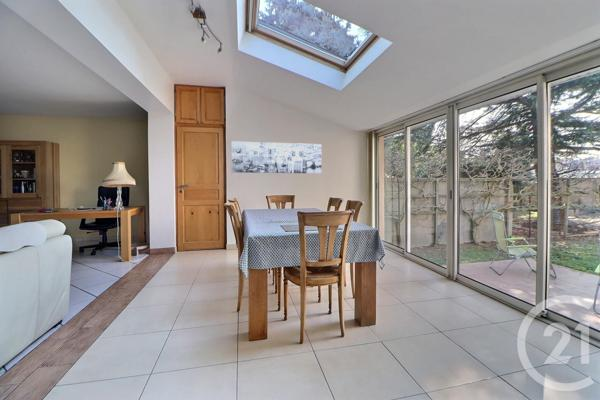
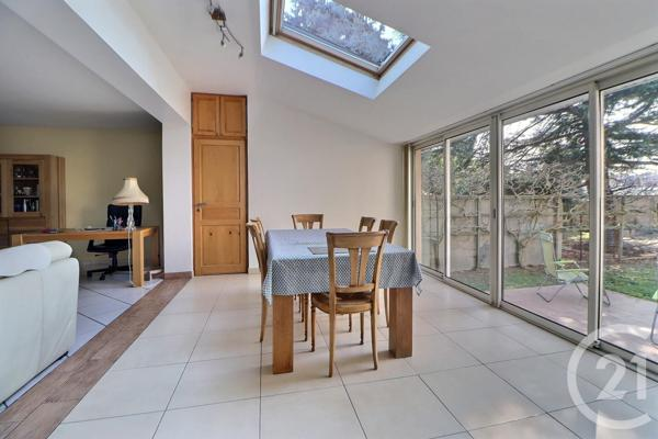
- wall art [231,140,322,175]
